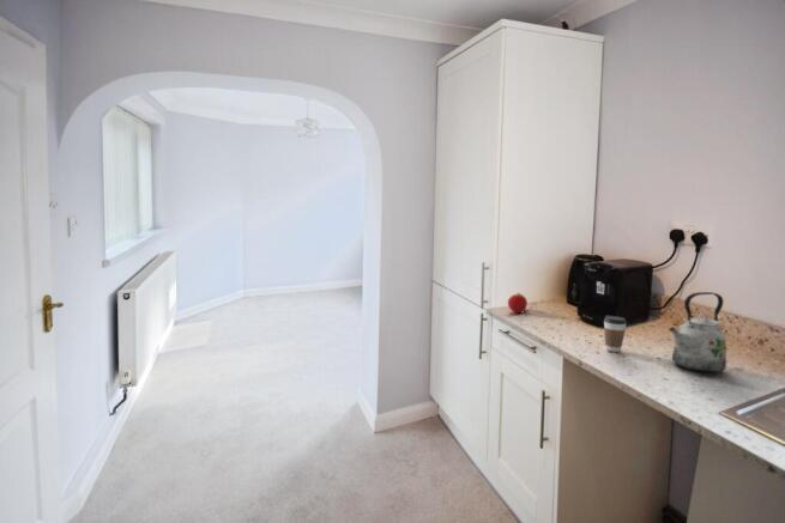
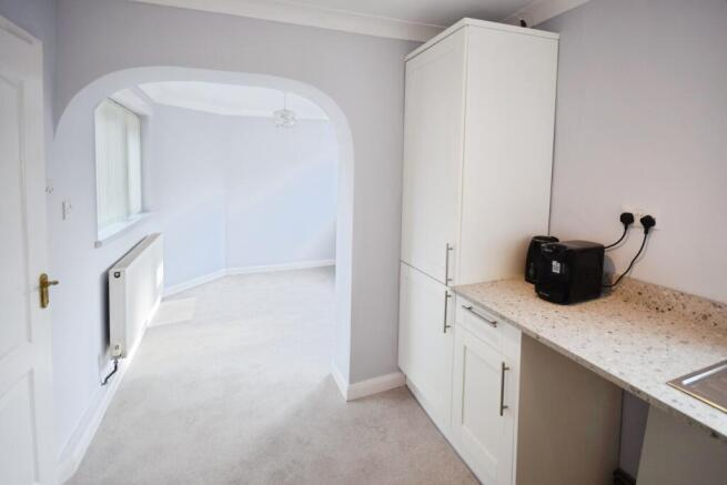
- apple [507,292,529,314]
- coffee cup [603,315,628,353]
- kettle [668,291,727,373]
